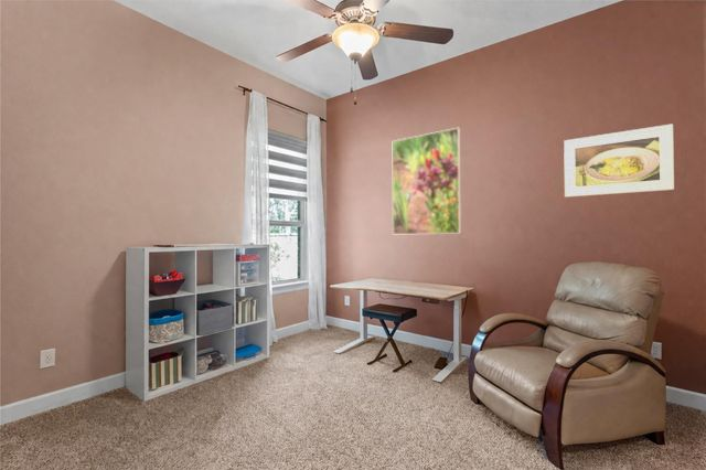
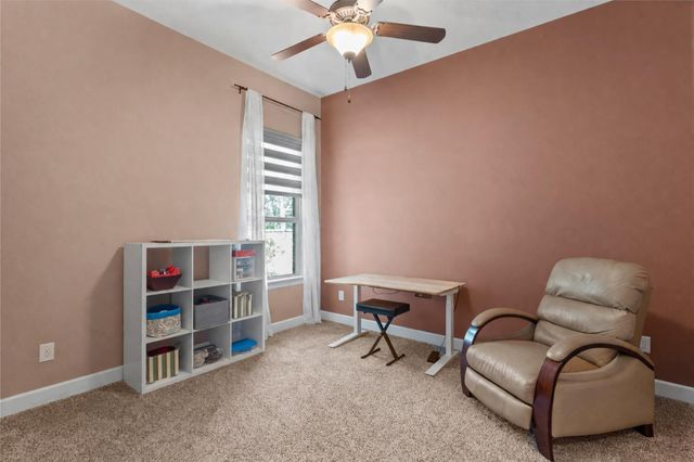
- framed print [392,127,462,235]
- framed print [563,122,675,199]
